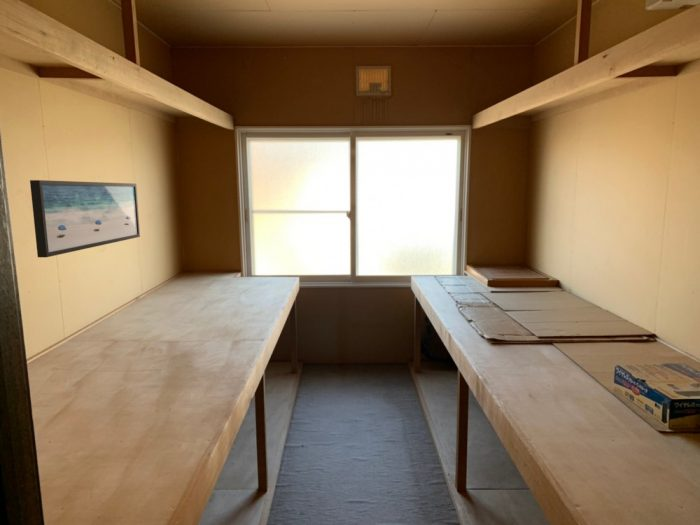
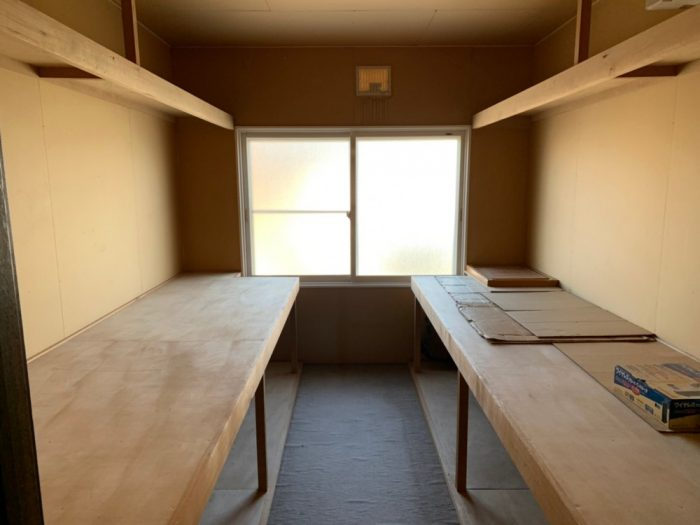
- wall art [29,179,141,258]
